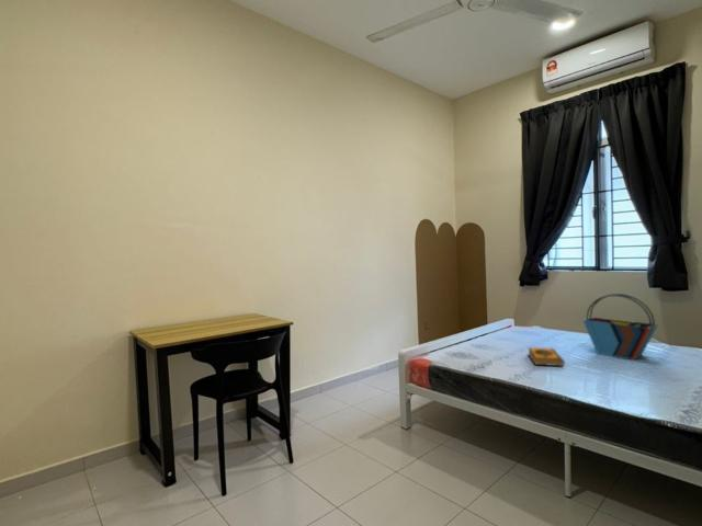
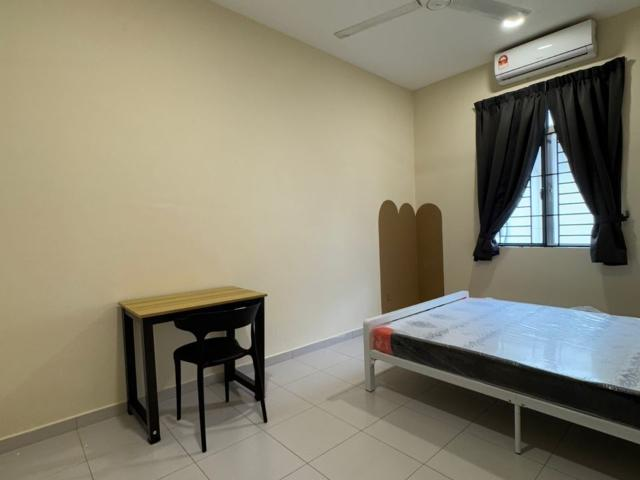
- hardback book [528,346,566,367]
- tote bag [582,293,659,362]
